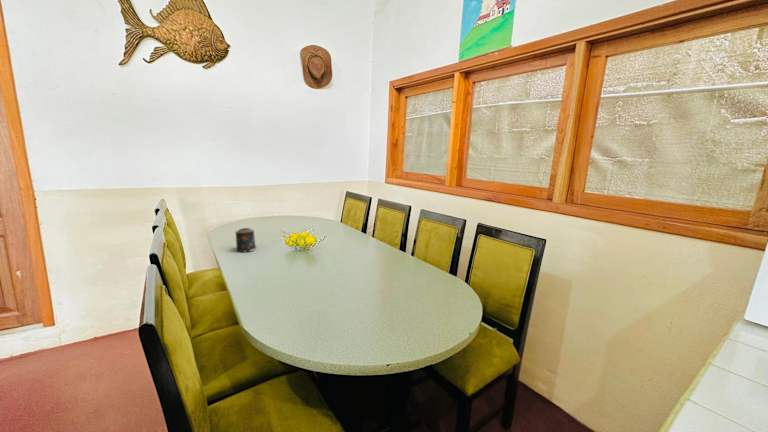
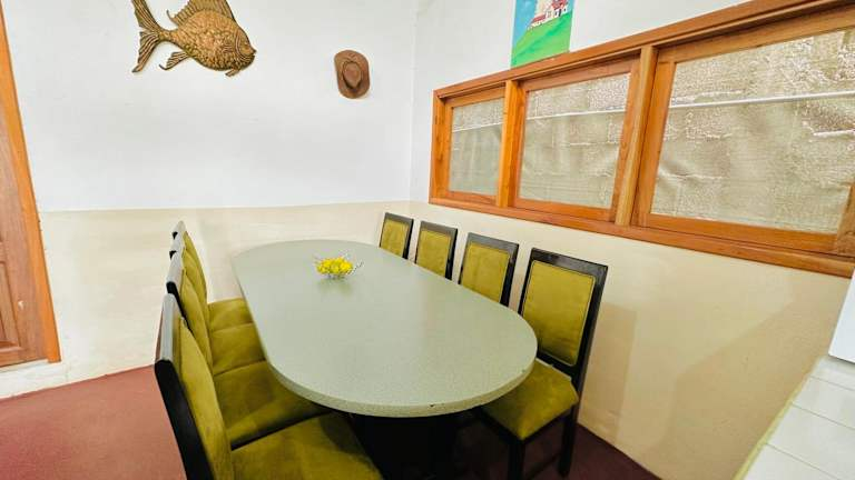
- candle [234,227,259,253]
